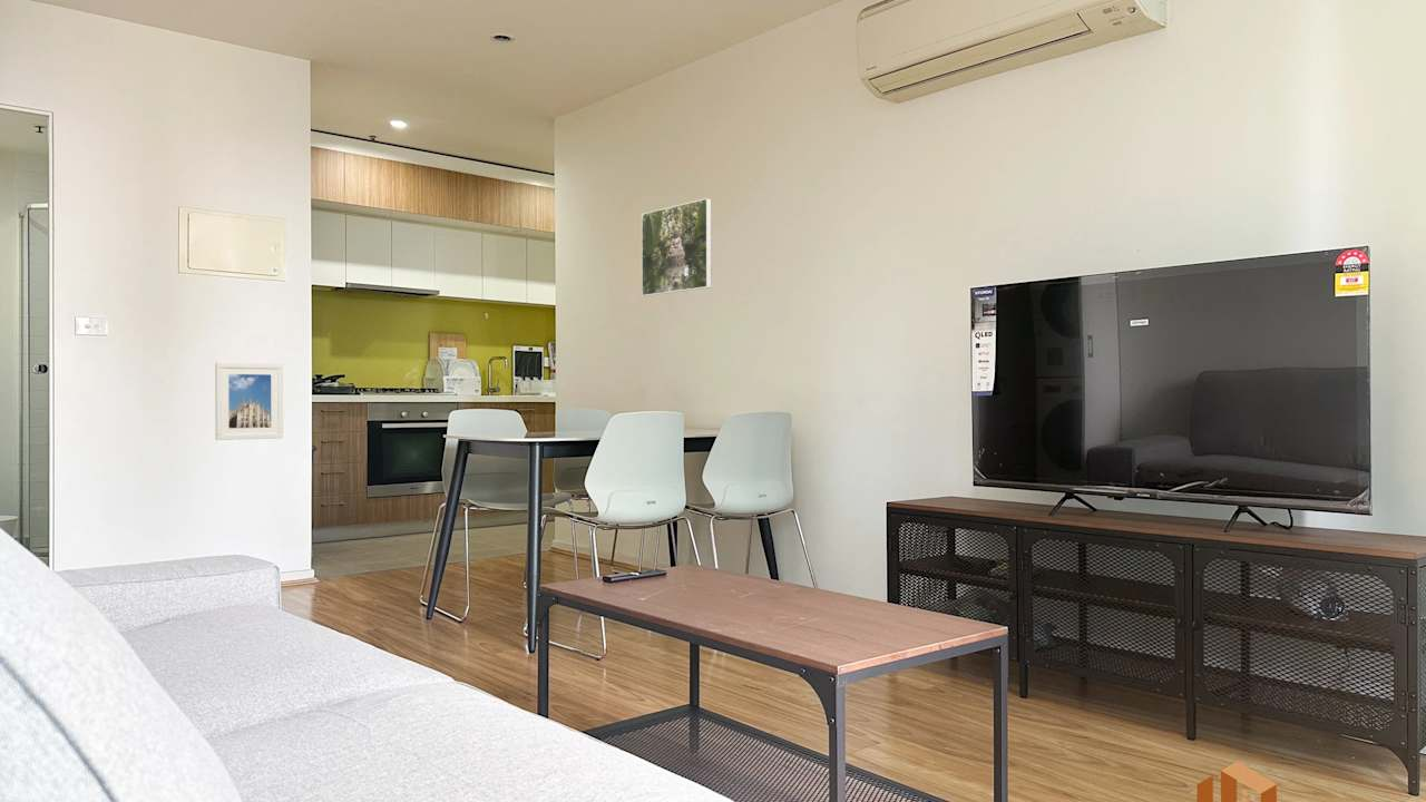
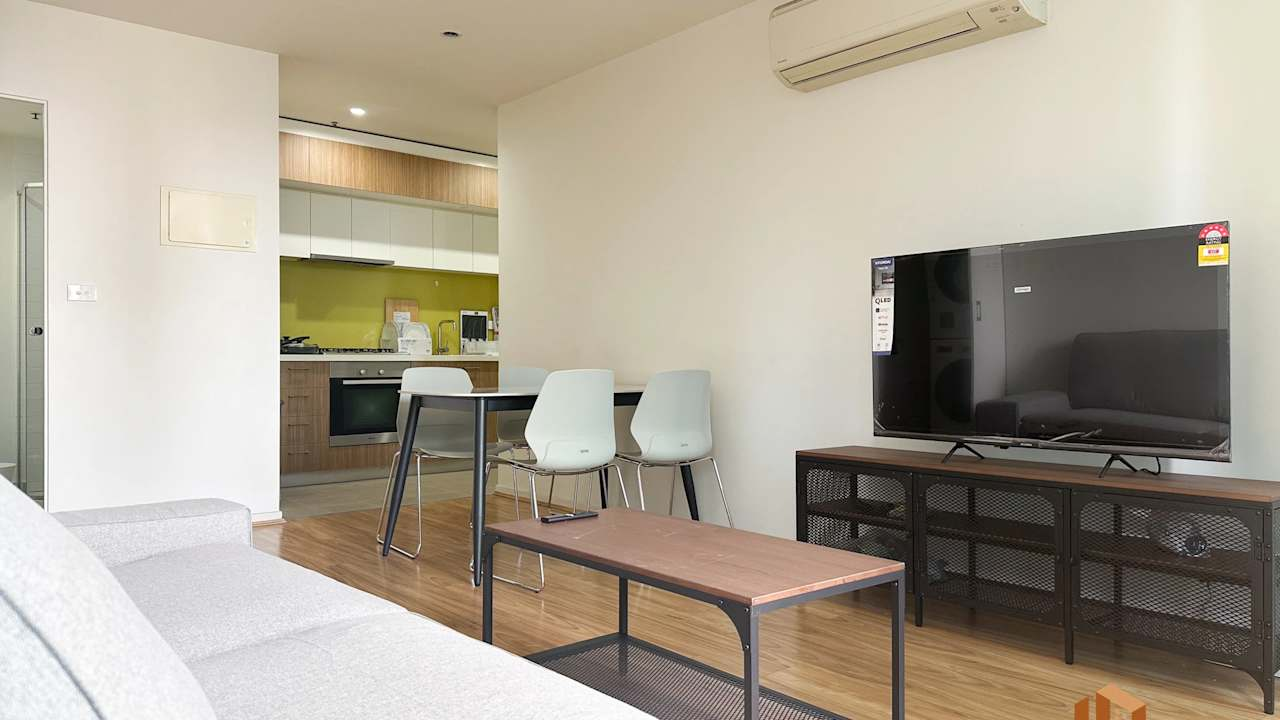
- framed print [214,361,284,441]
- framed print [641,197,713,297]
